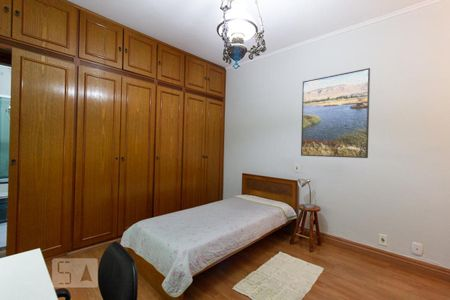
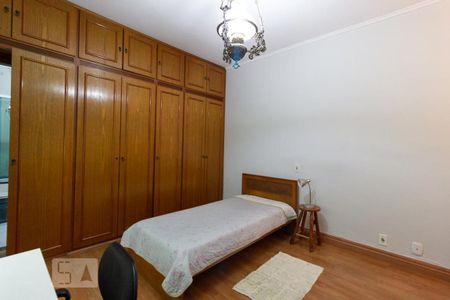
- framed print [300,67,371,159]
